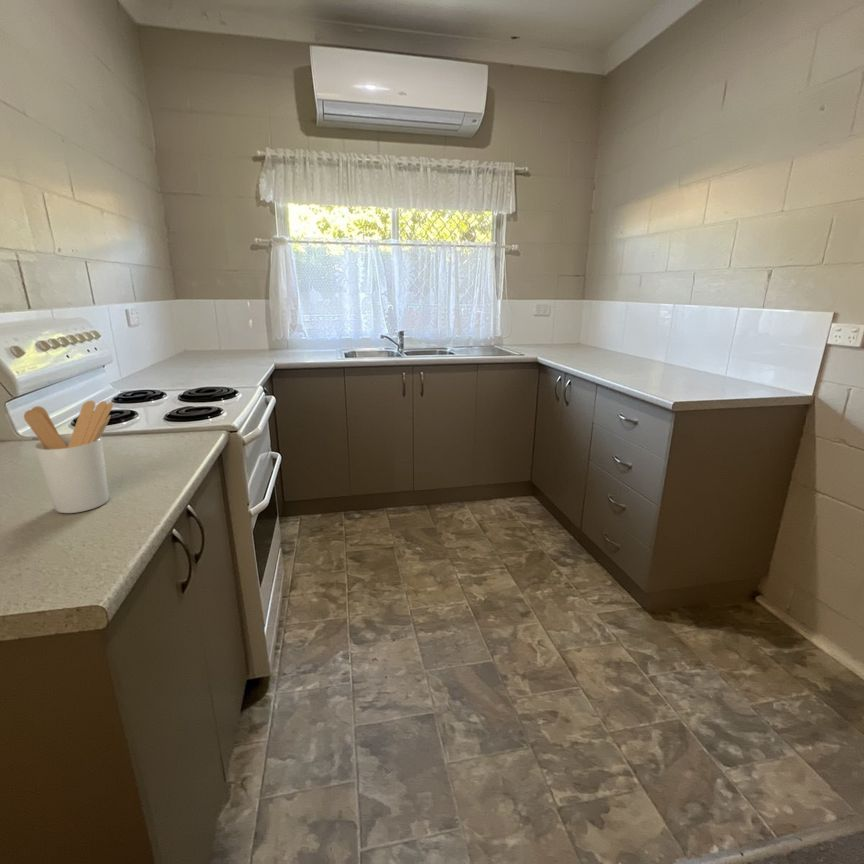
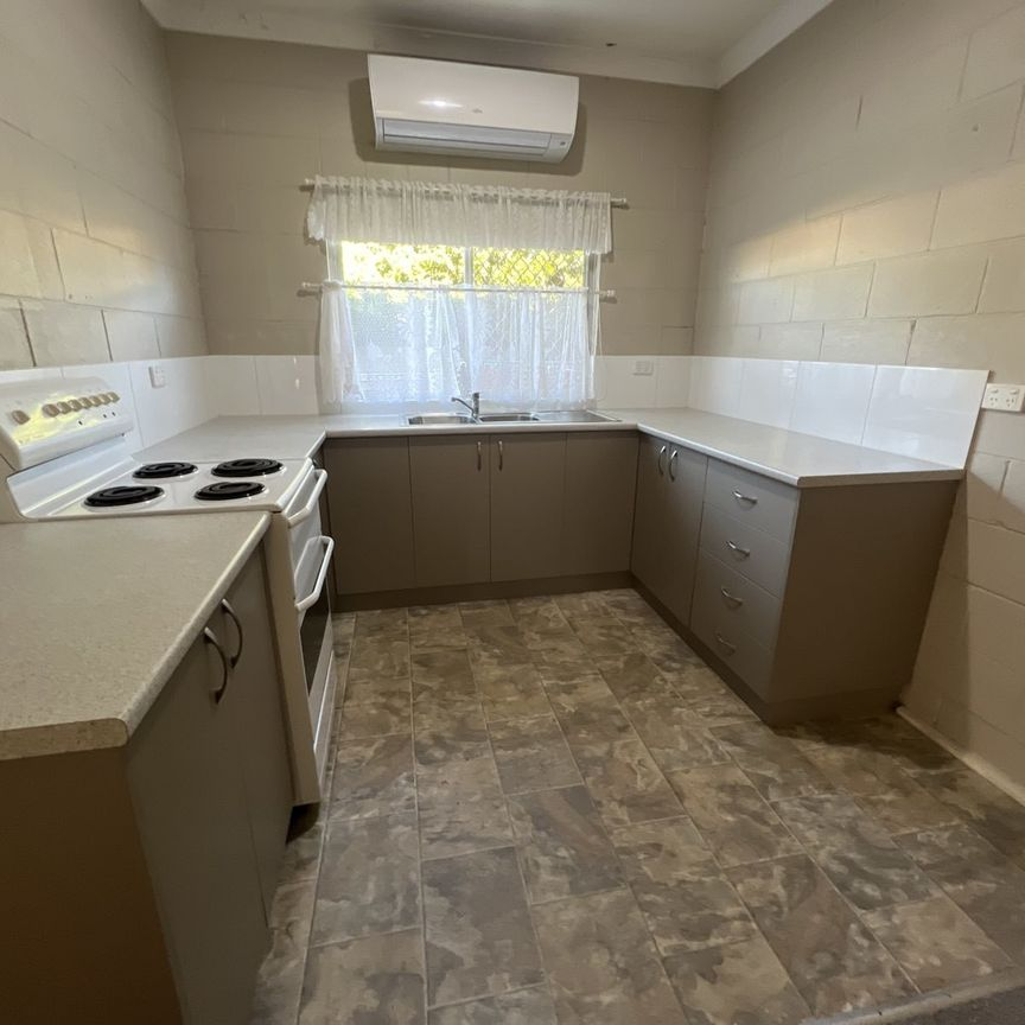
- utensil holder [23,400,114,514]
